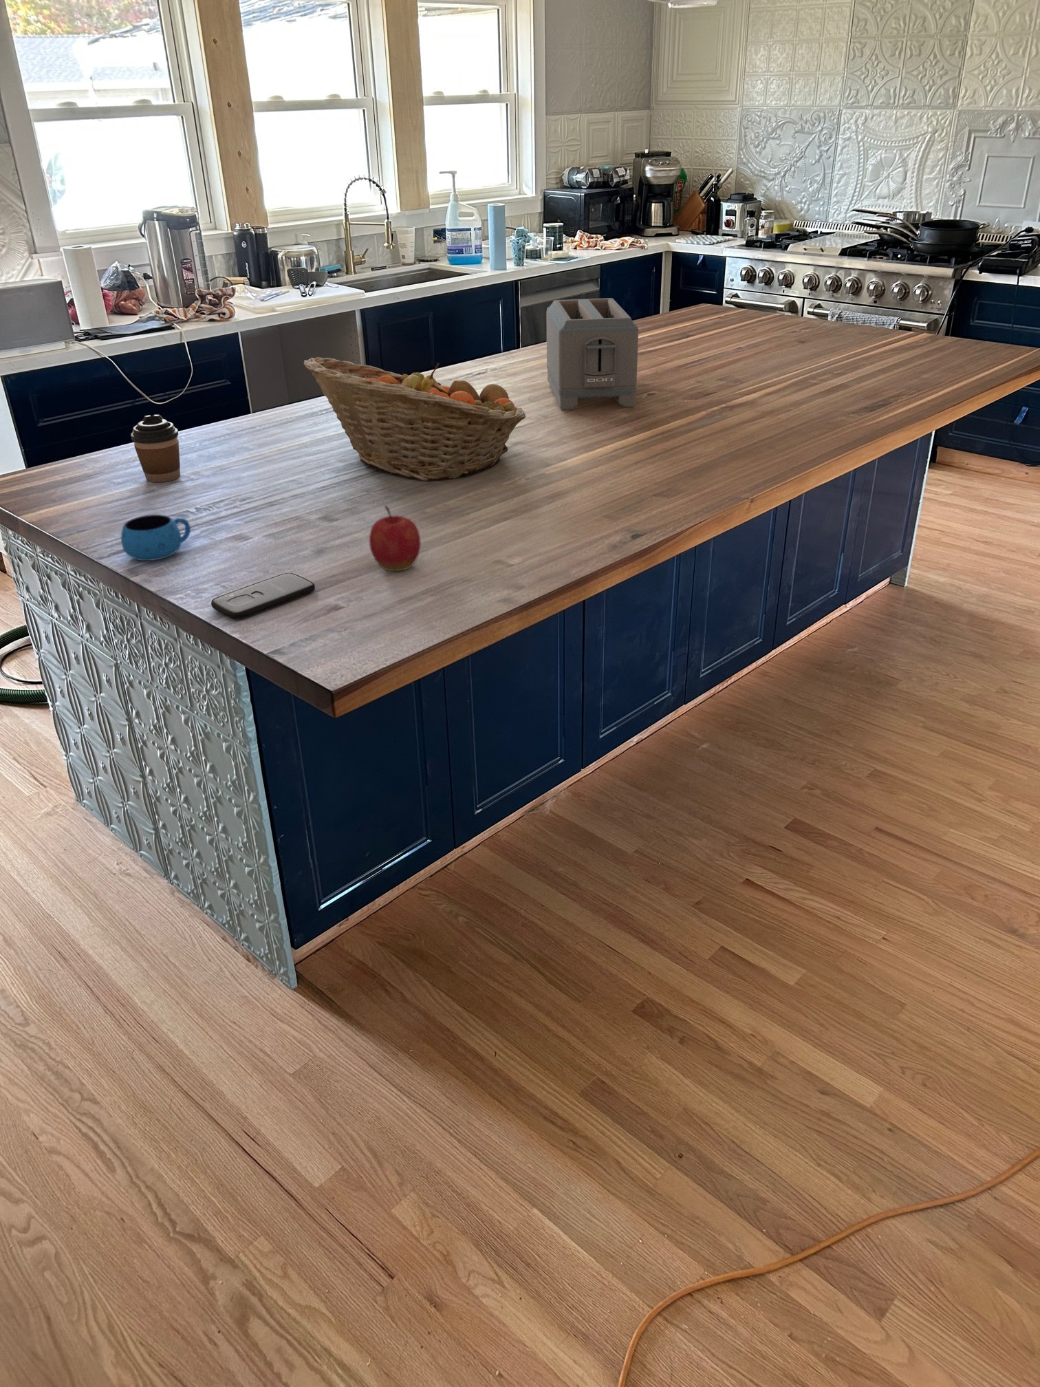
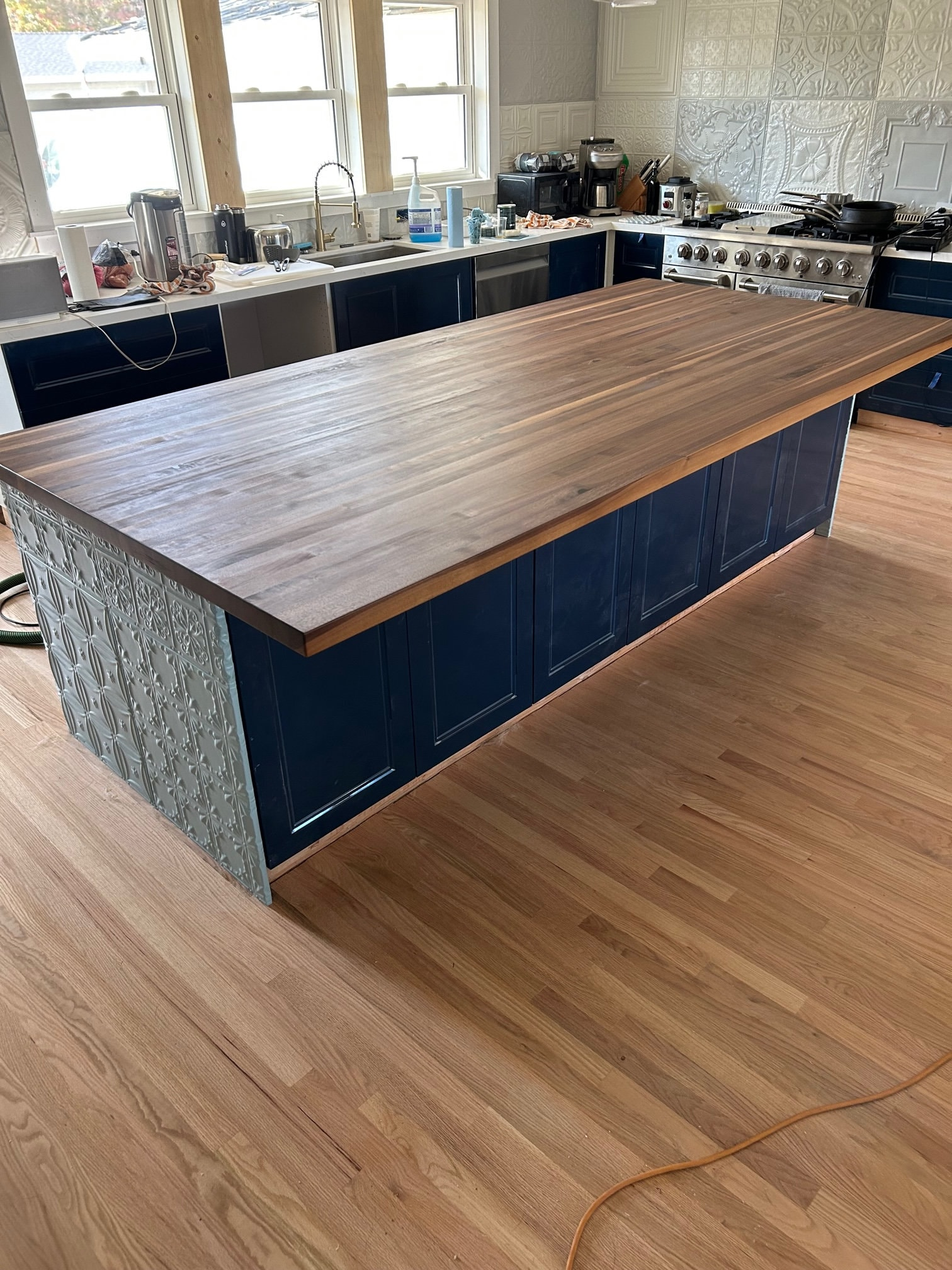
- toaster [545,297,639,412]
- smartphone [211,572,316,620]
- fruit basket [304,356,527,482]
- apple [368,505,422,571]
- coffee cup [130,414,181,483]
- mug [120,514,191,561]
